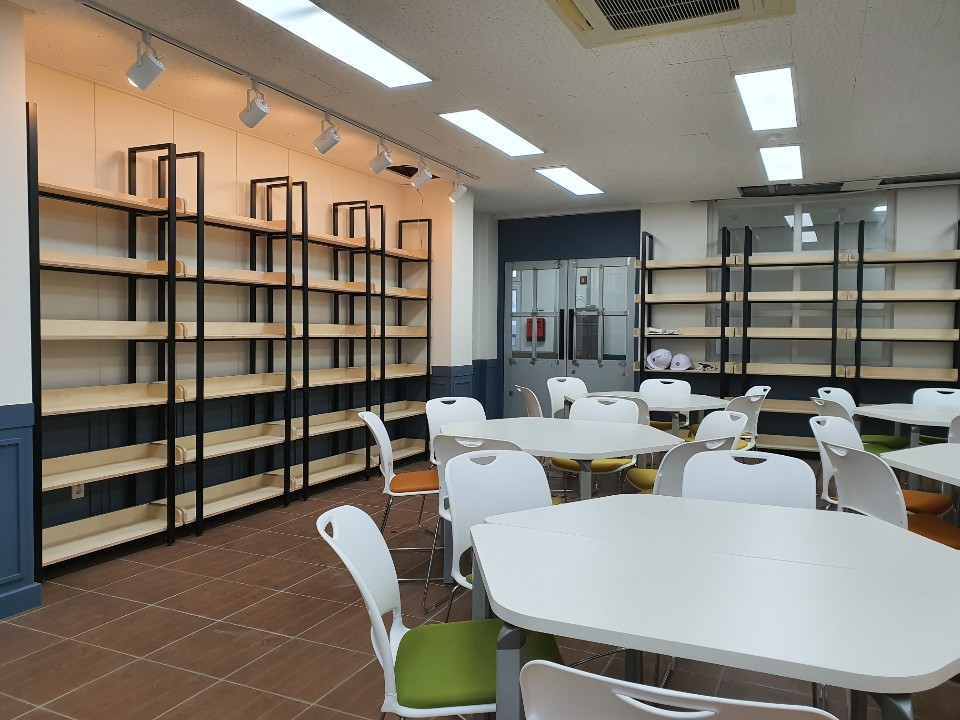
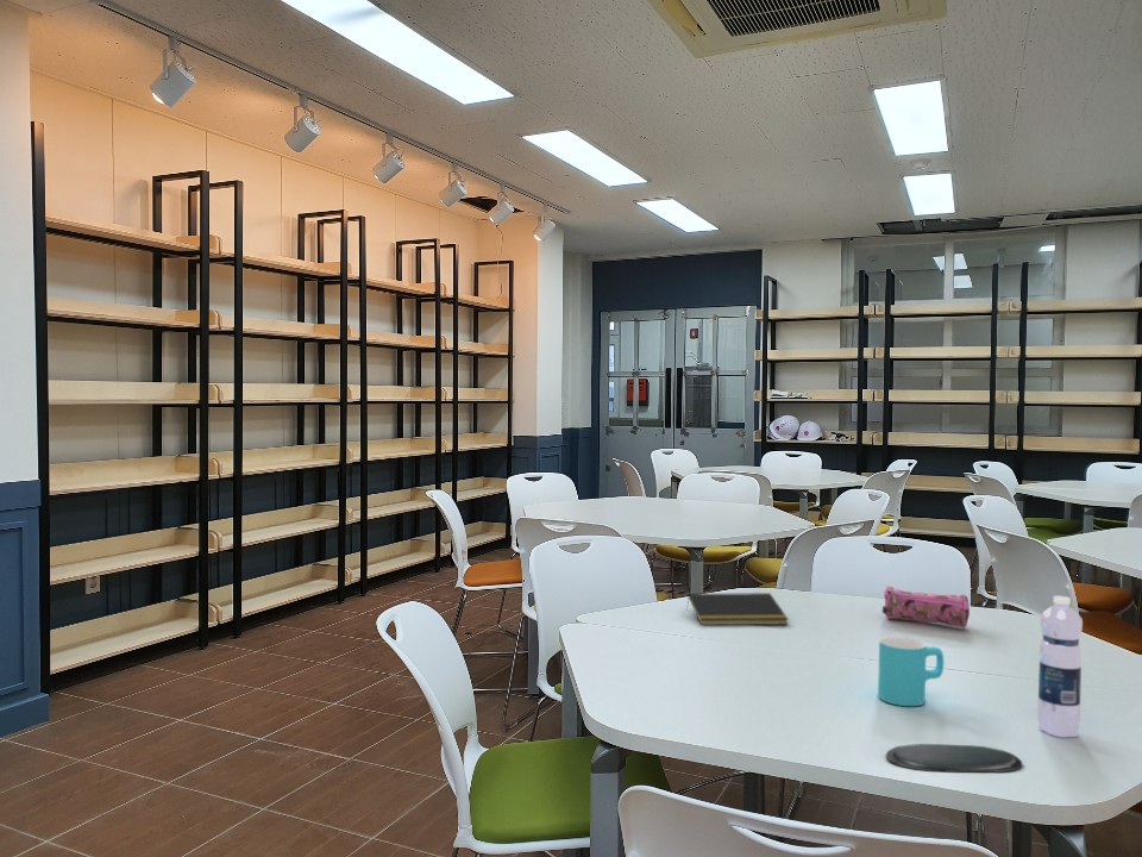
+ notepad [685,592,790,626]
+ cup [877,636,945,707]
+ pencil case [881,584,971,628]
+ water bottle [1036,595,1084,738]
+ oval tray [885,743,1023,774]
